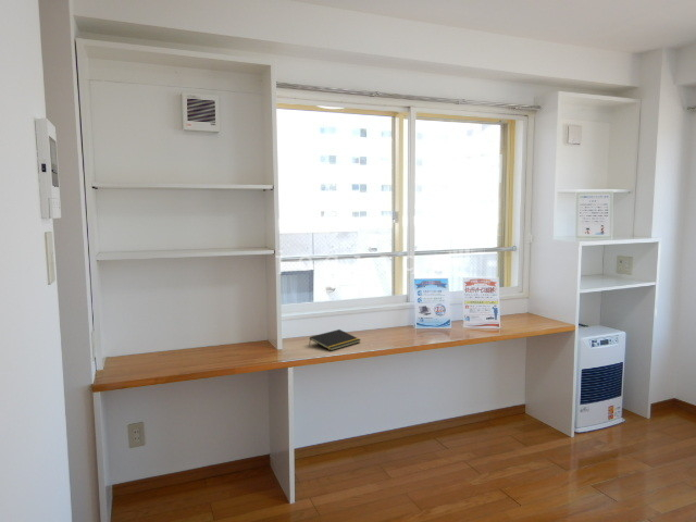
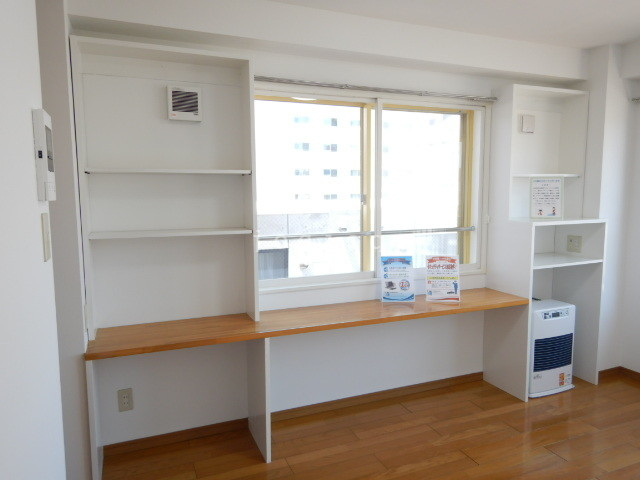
- notepad [308,328,362,351]
